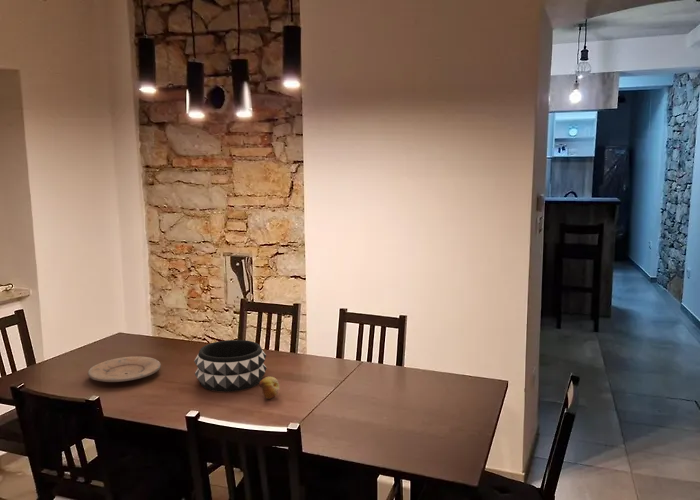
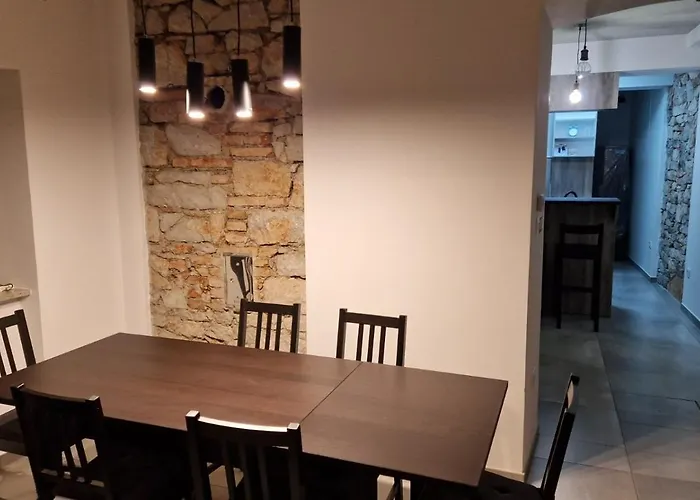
- decorative bowl [193,339,267,393]
- plate [87,355,162,383]
- fruit [258,376,280,400]
